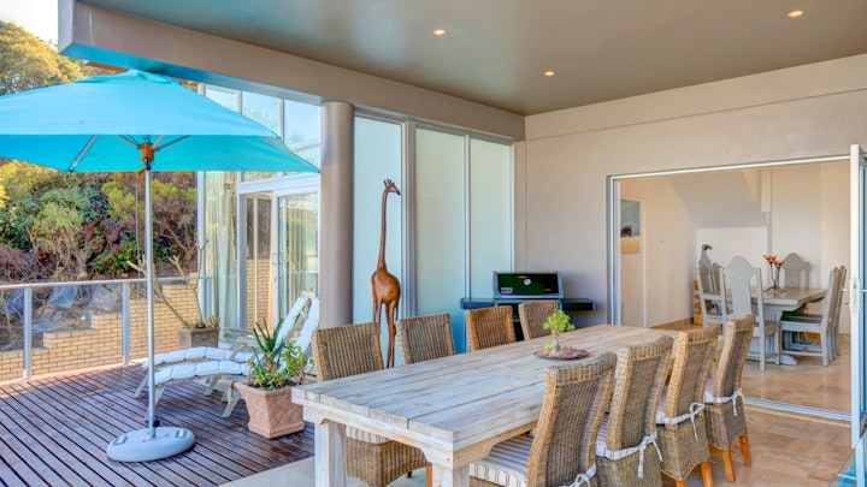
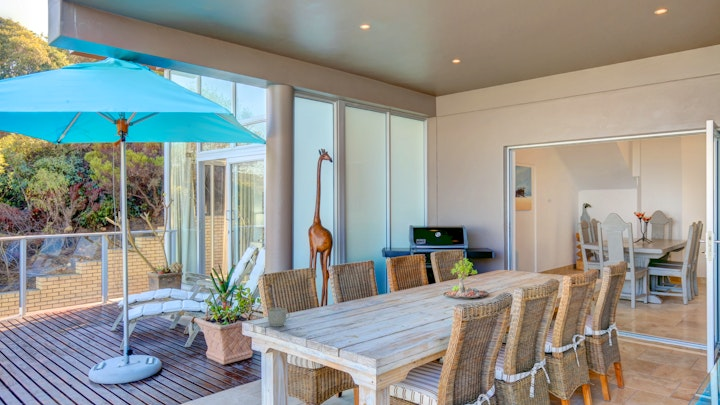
+ mug [267,307,291,327]
